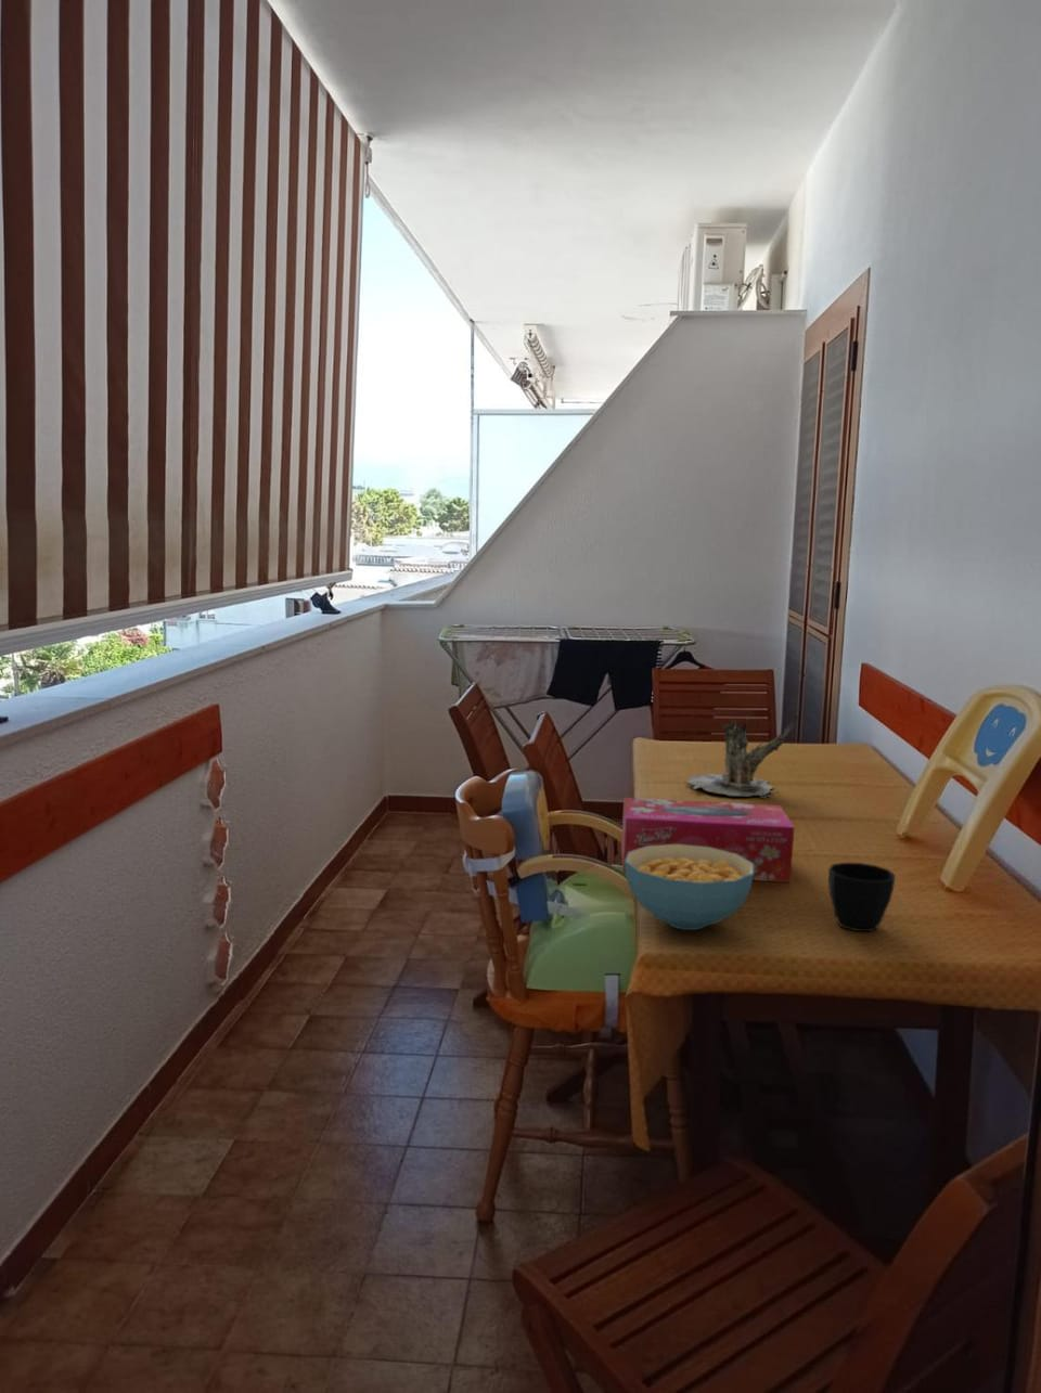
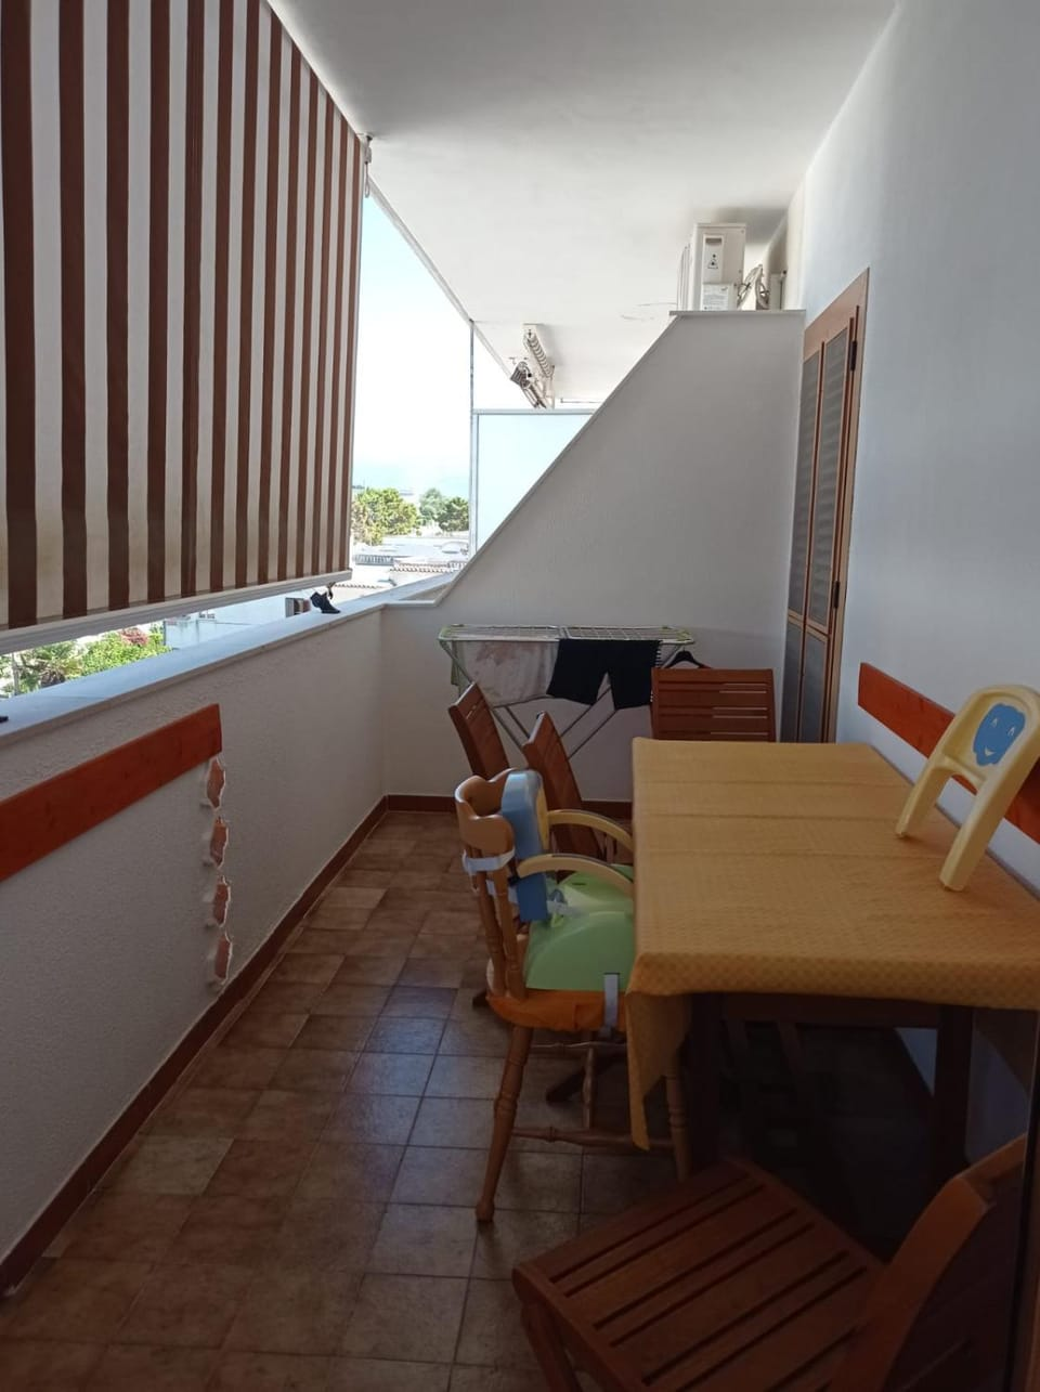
- tissue box [620,797,796,883]
- cereal bowl [624,844,753,932]
- cup [828,862,897,933]
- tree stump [686,715,799,799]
